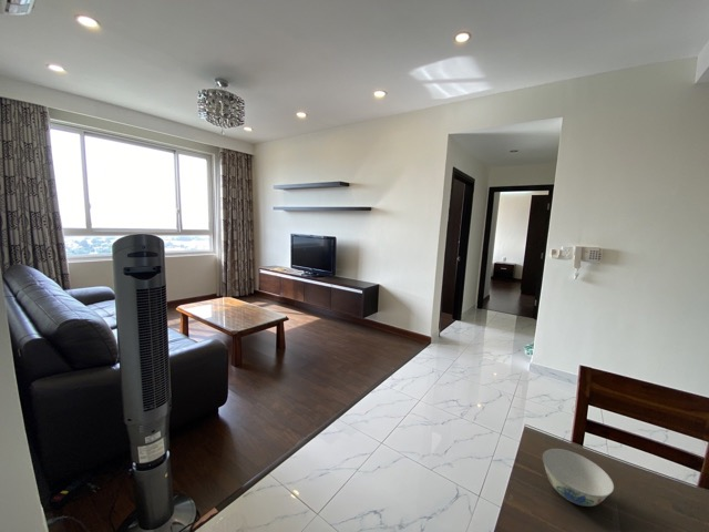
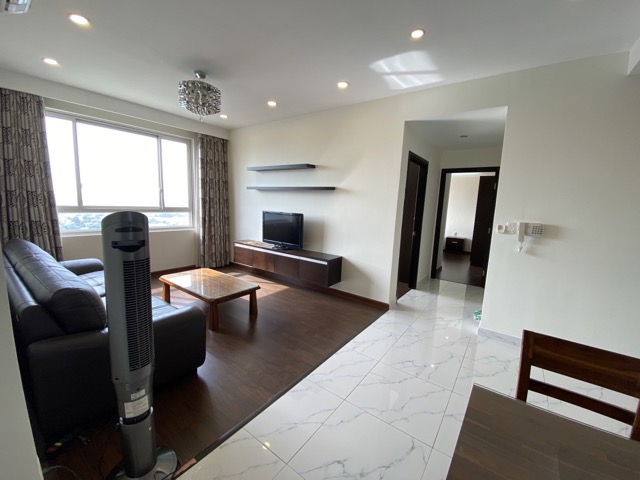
- chinaware [542,448,615,508]
